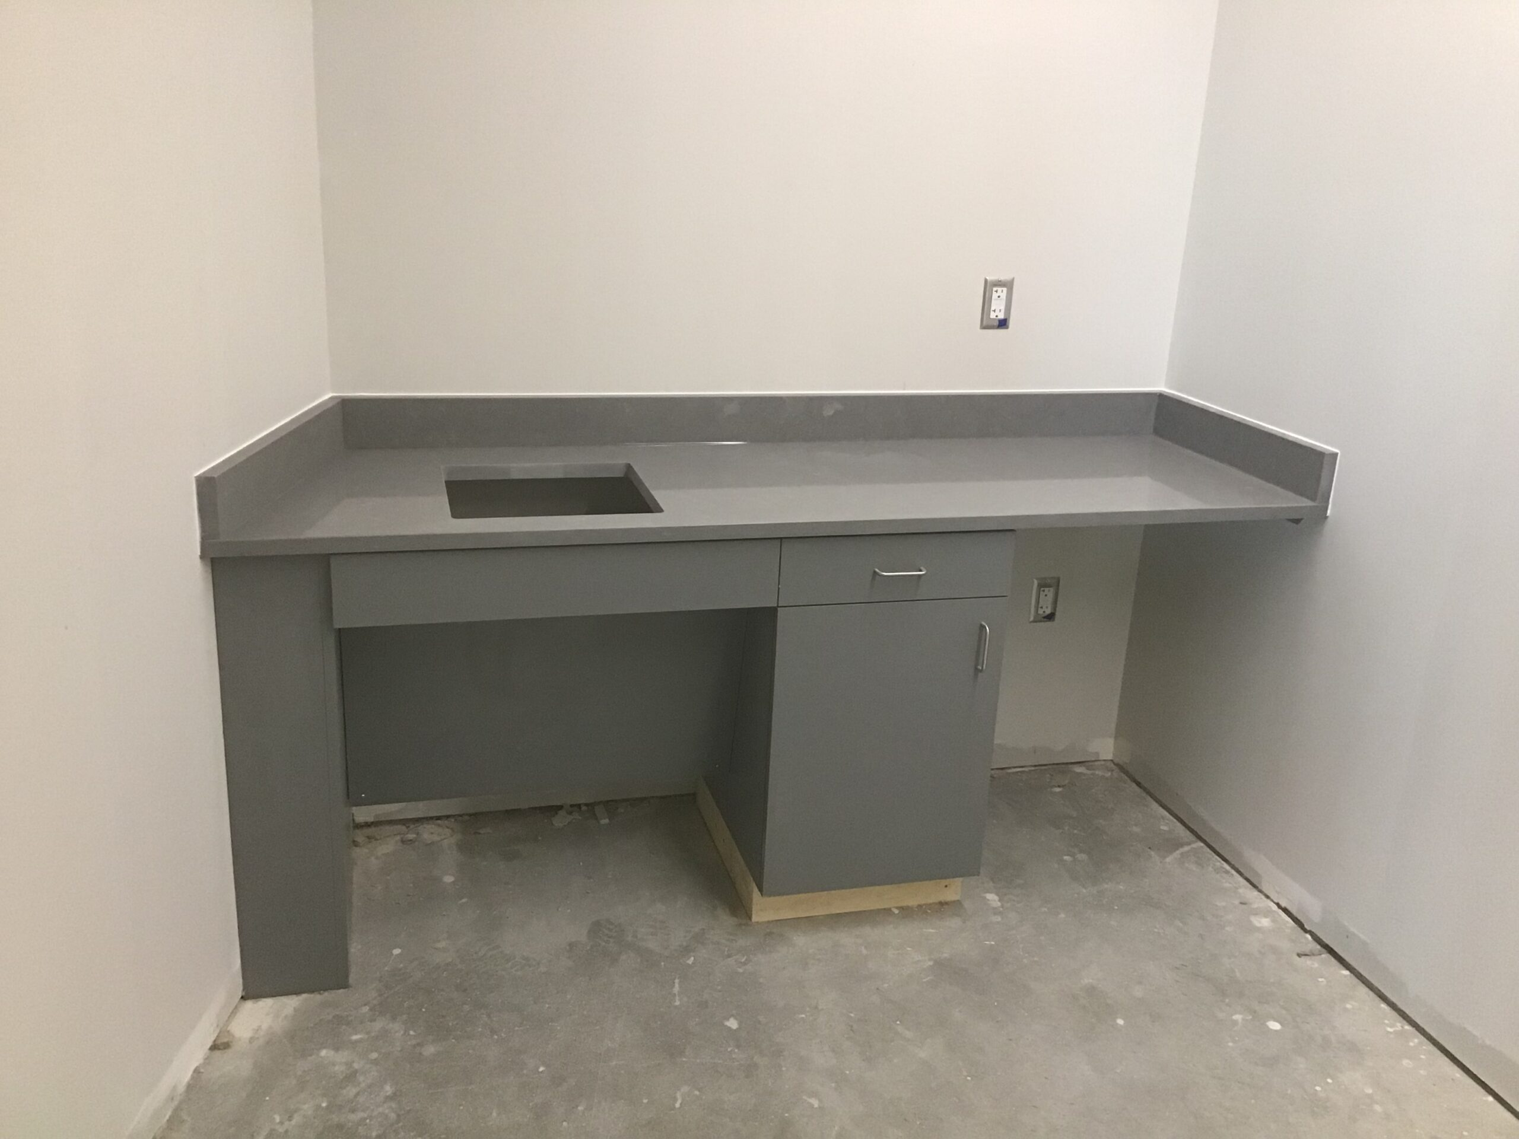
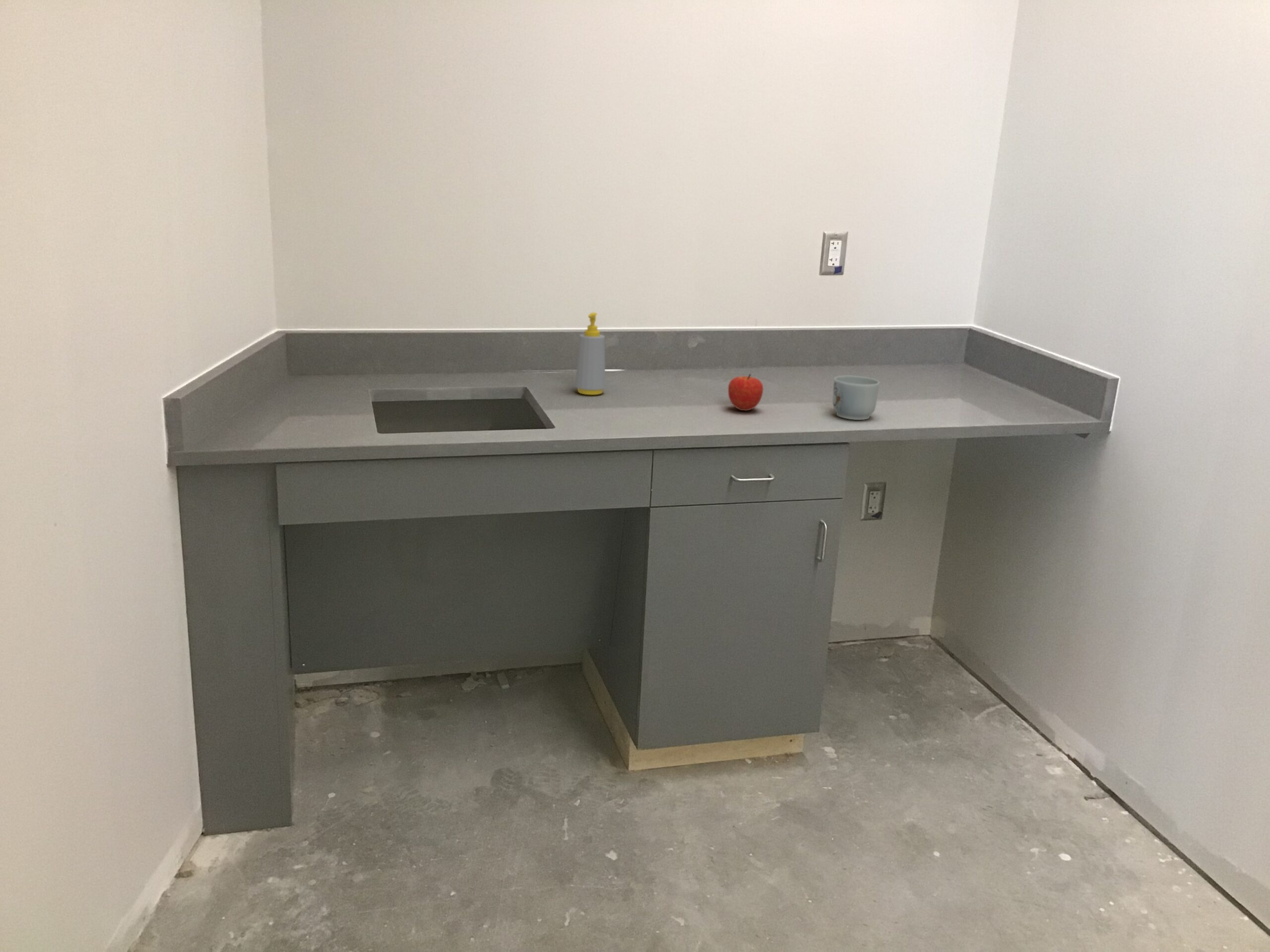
+ mug [832,375,880,420]
+ fruit [728,373,763,411]
+ soap bottle [575,312,606,396]
